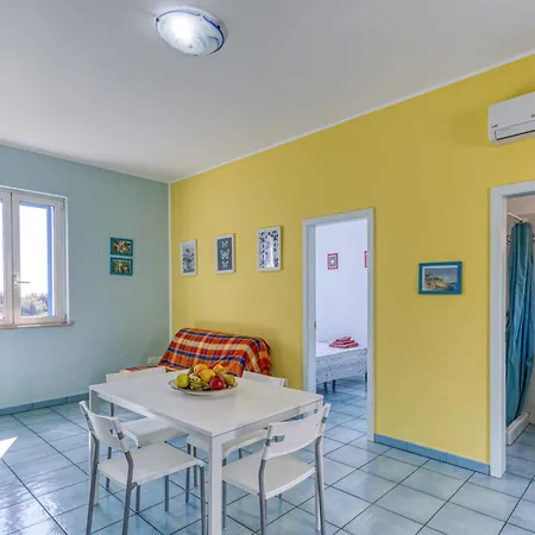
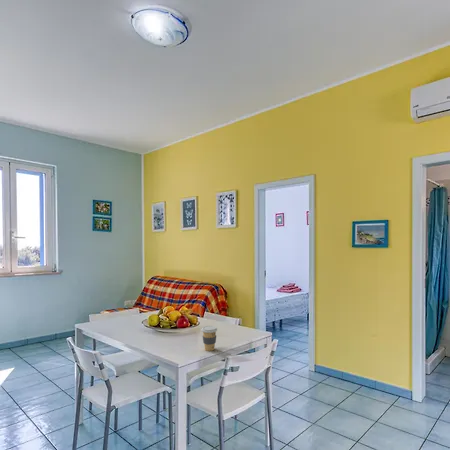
+ coffee cup [200,325,218,352]
